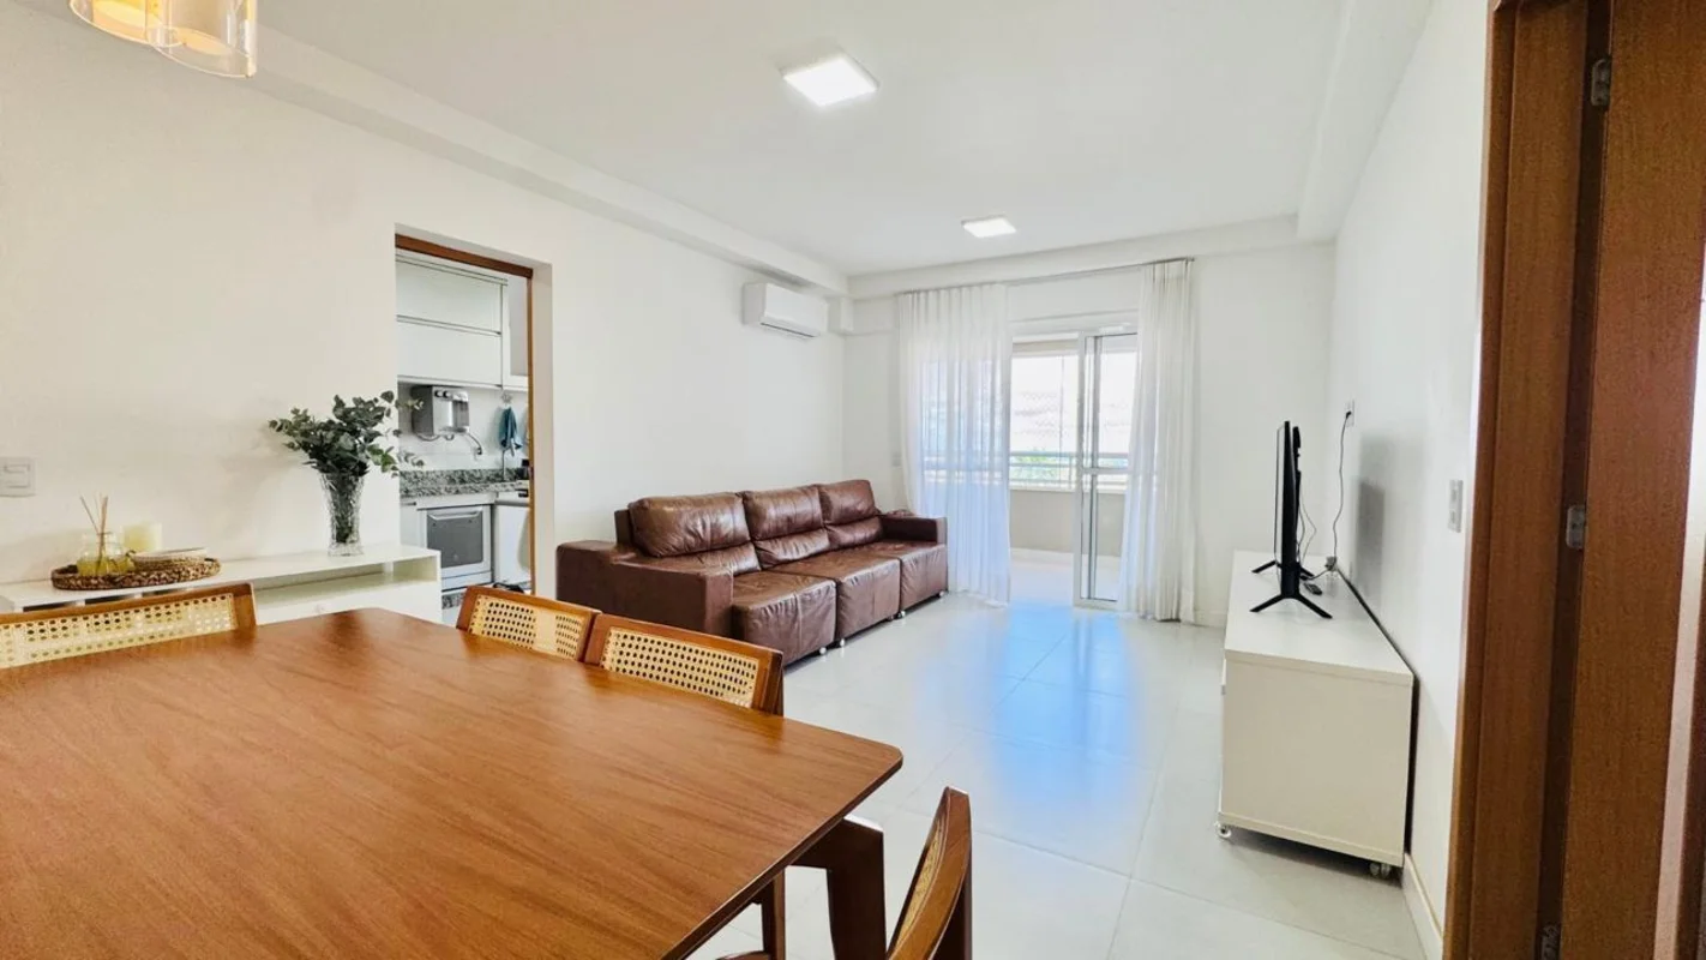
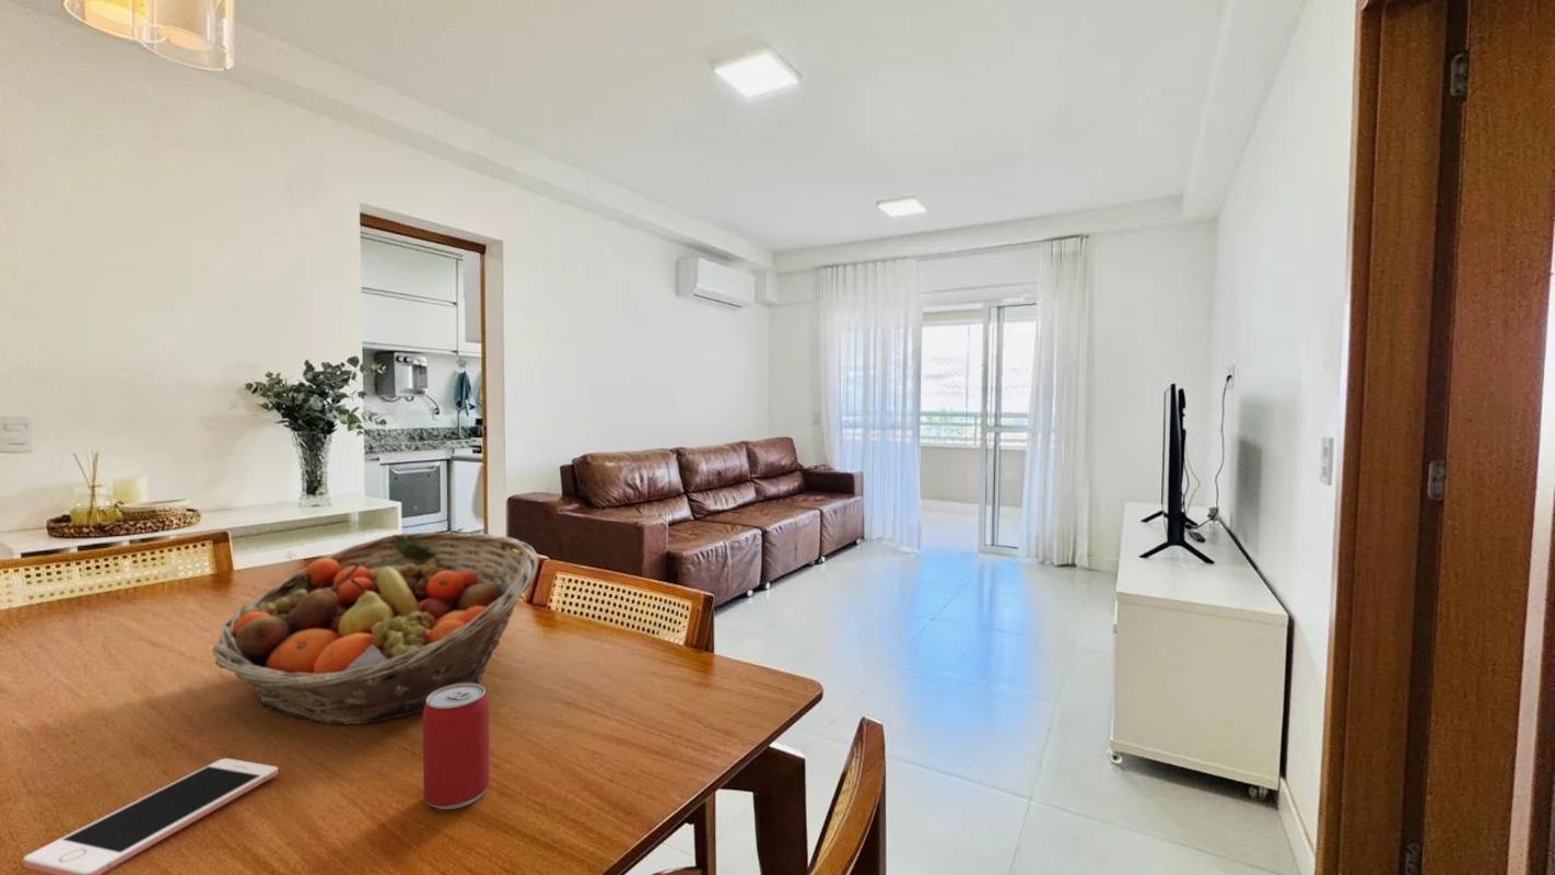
+ cell phone [22,757,279,875]
+ beer can [422,684,491,810]
+ fruit basket [211,532,539,725]
